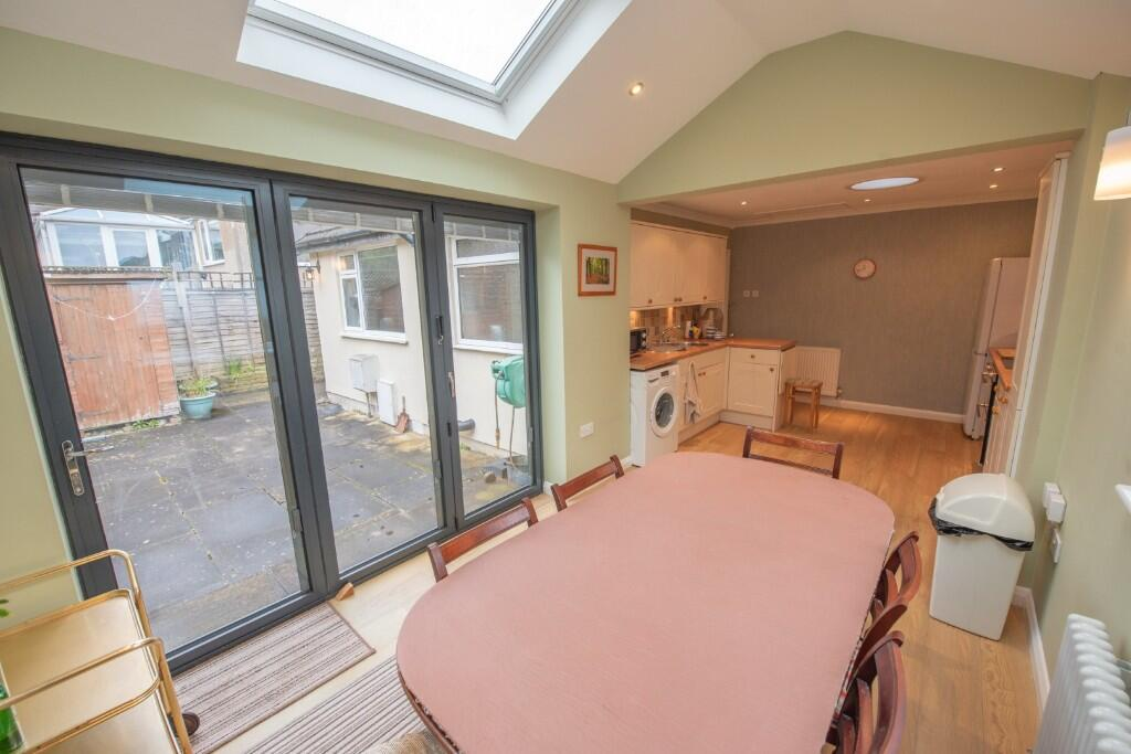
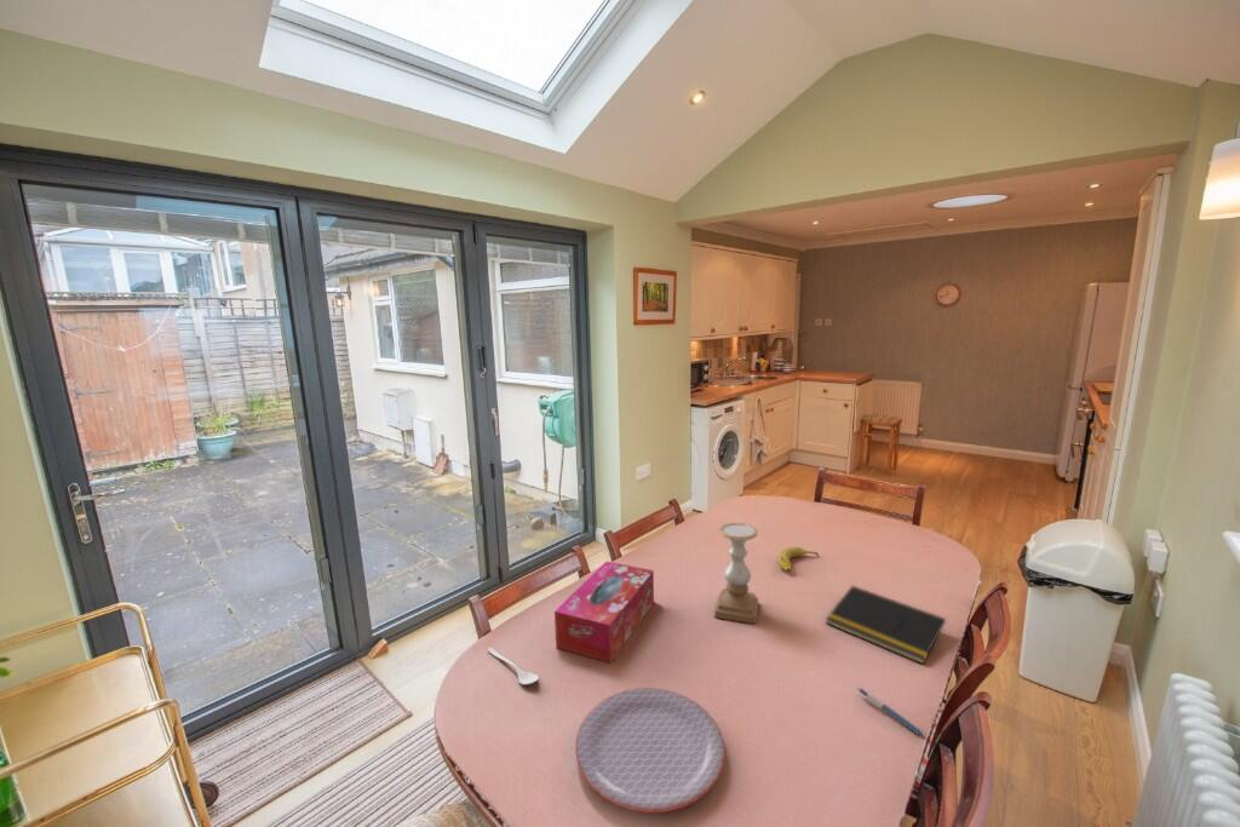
+ candle holder [713,522,759,625]
+ pen [856,687,925,737]
+ spoon [487,647,540,685]
+ tissue box [553,561,655,664]
+ notepad [825,585,947,665]
+ plate [574,687,727,814]
+ fruit [776,546,820,573]
